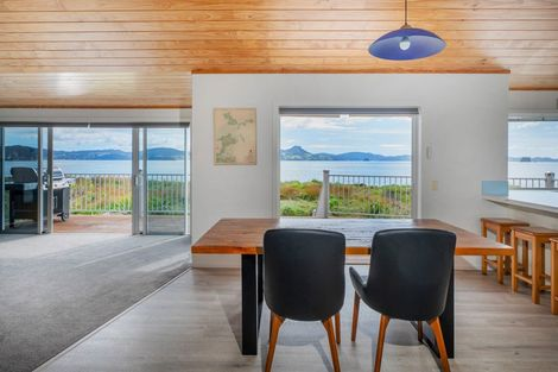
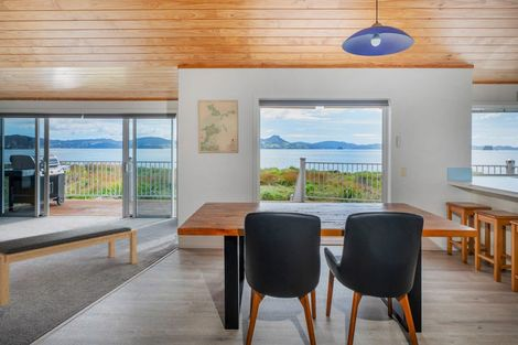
+ bench [0,224,138,308]
